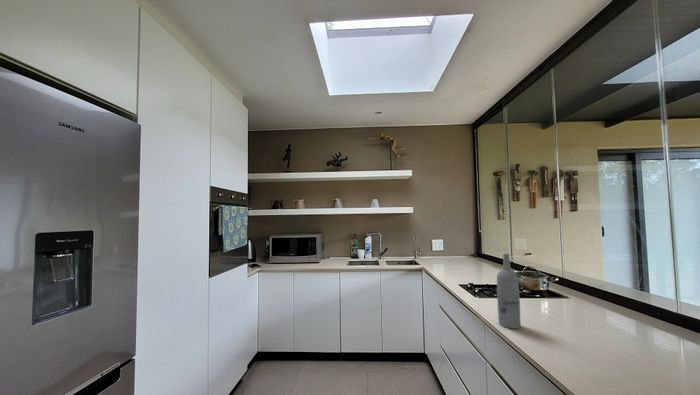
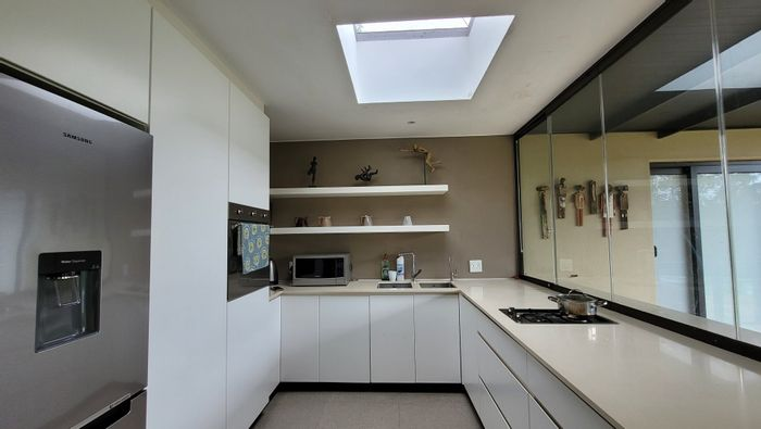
- wine bottle [496,253,522,330]
